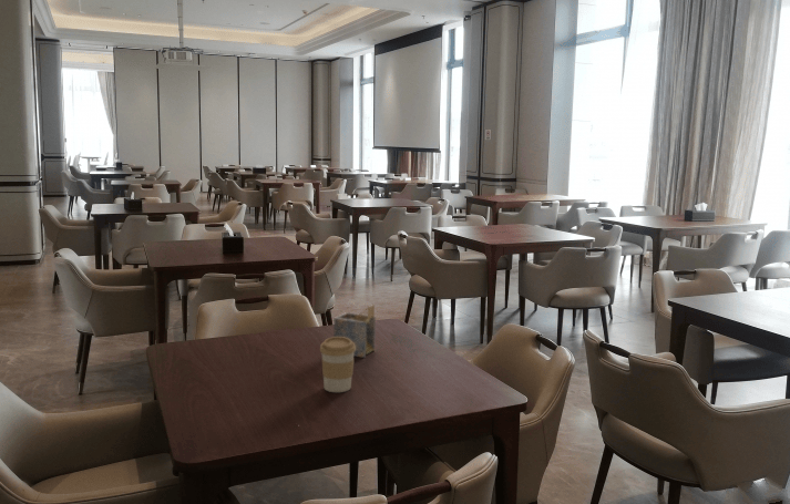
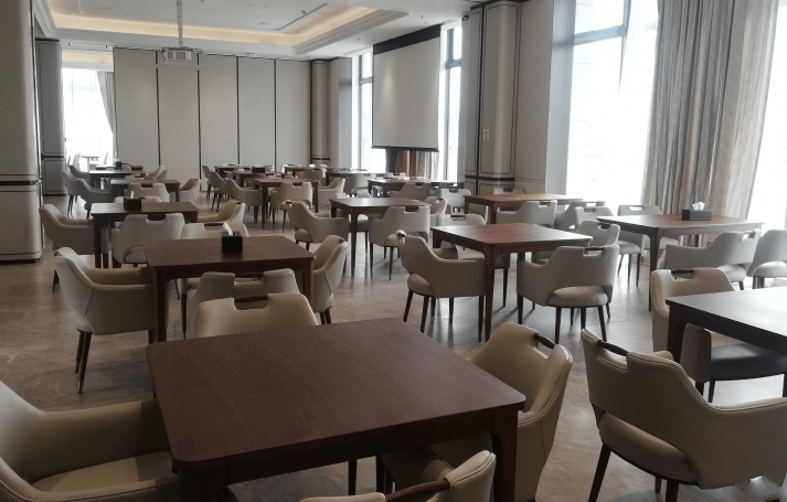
- napkin holder [332,304,377,359]
- coffee cup [319,336,356,393]
